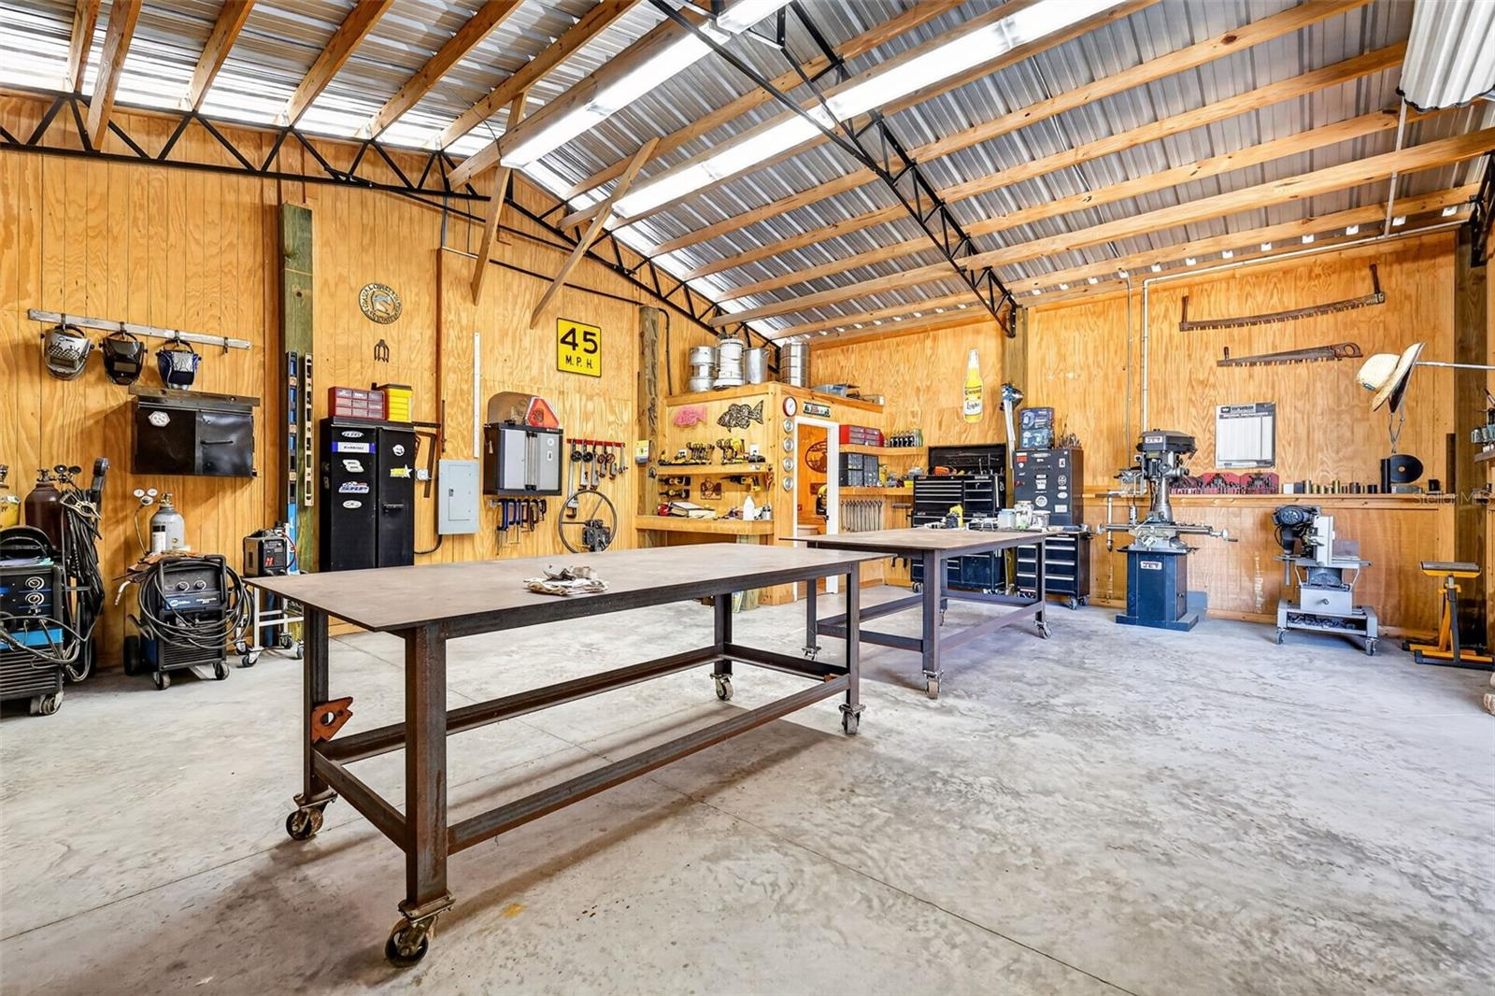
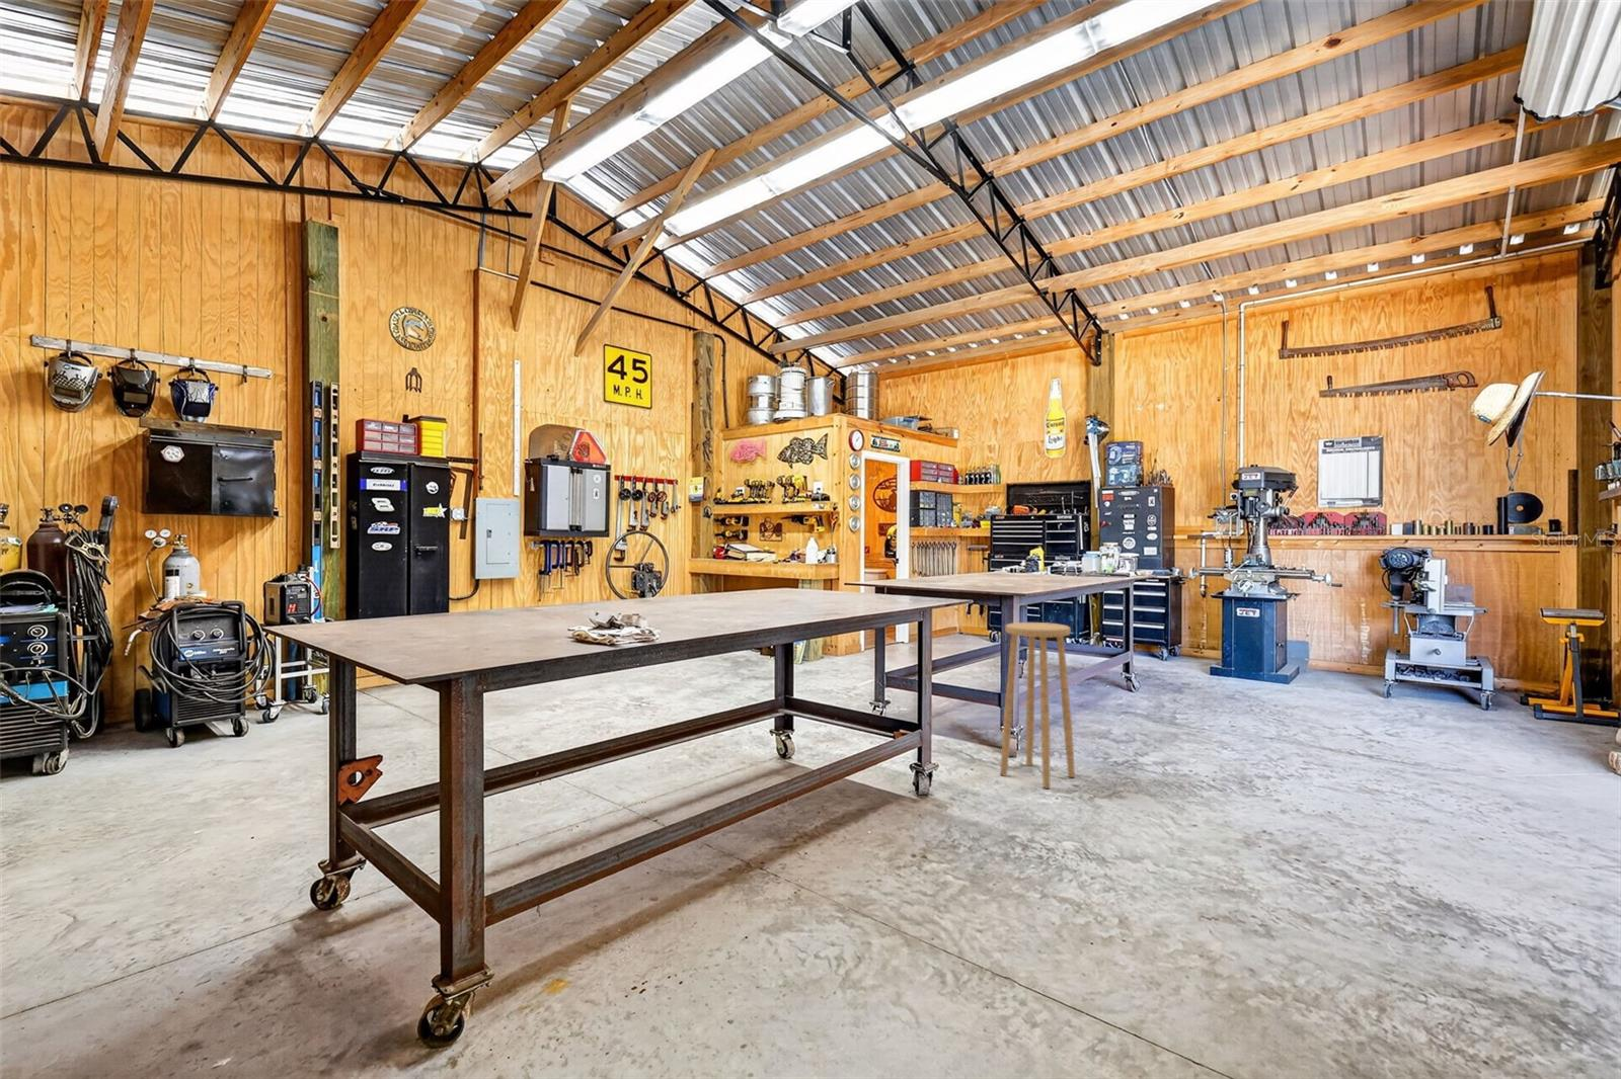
+ stool [1000,621,1076,790]
